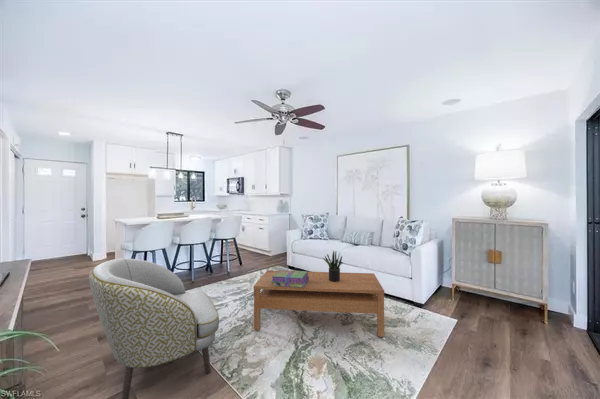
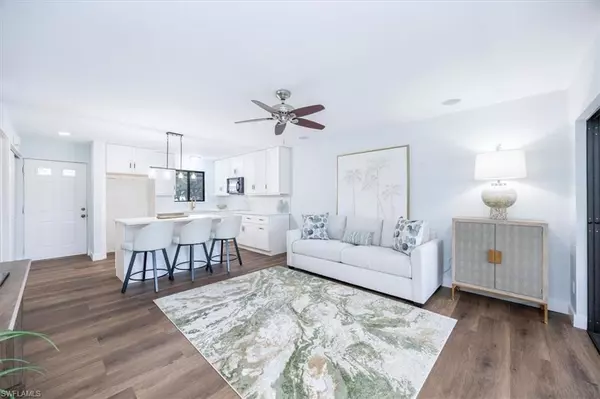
- potted plant [322,249,344,282]
- coffee table [253,270,385,338]
- armchair [88,257,220,399]
- stack of books [271,269,309,288]
